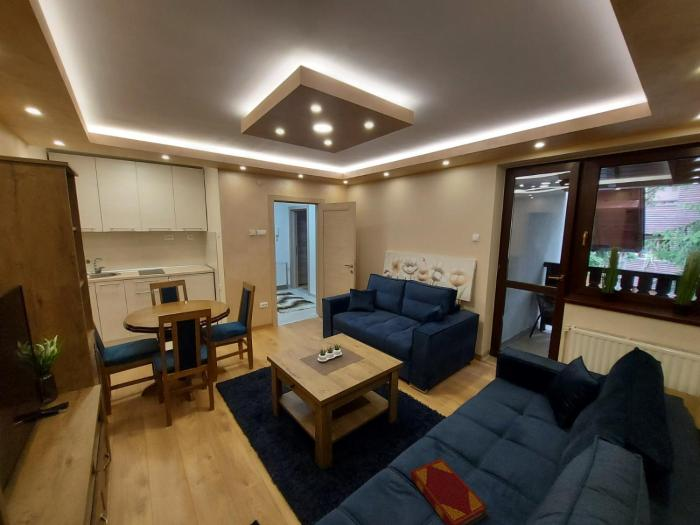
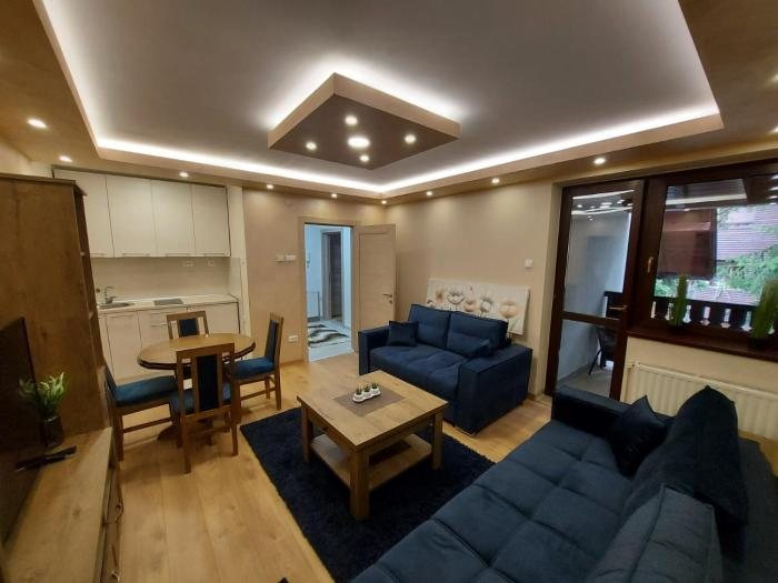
- hardback book [410,457,489,525]
